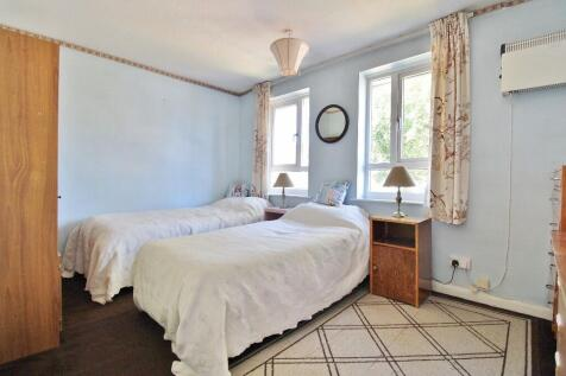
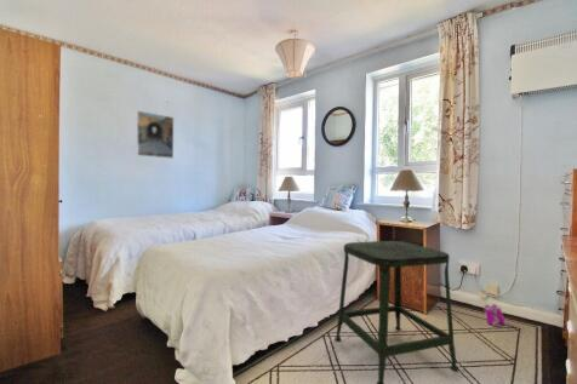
+ stool [333,240,459,384]
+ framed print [136,110,175,160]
+ shoe [482,303,509,327]
